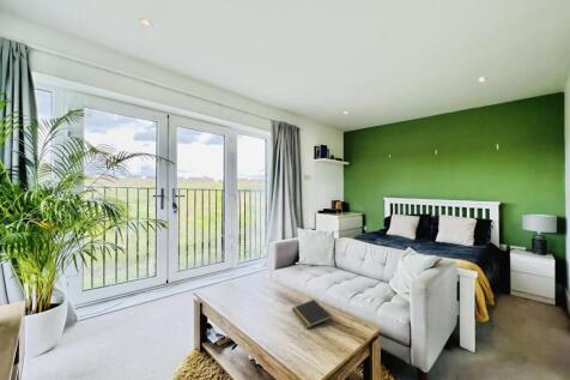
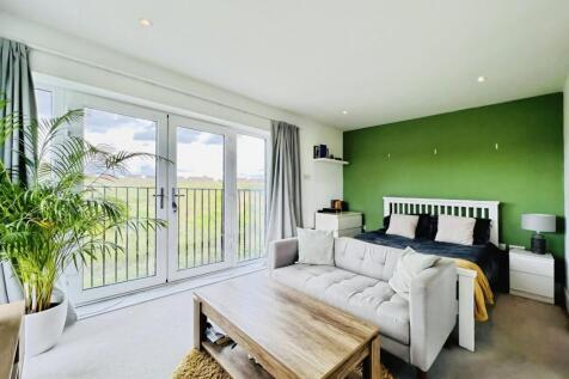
- notepad [291,298,333,330]
